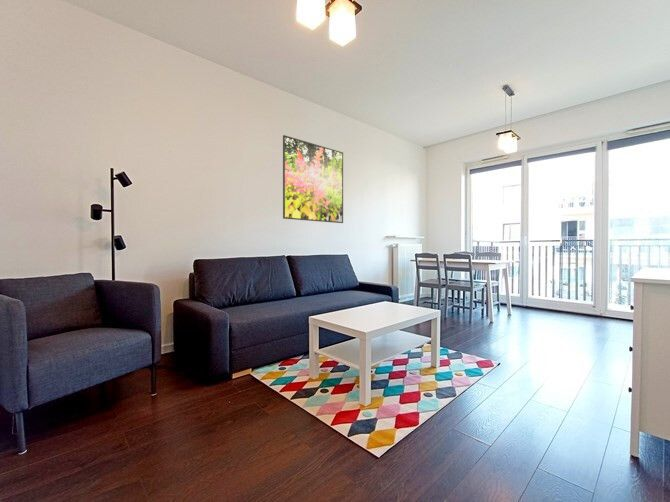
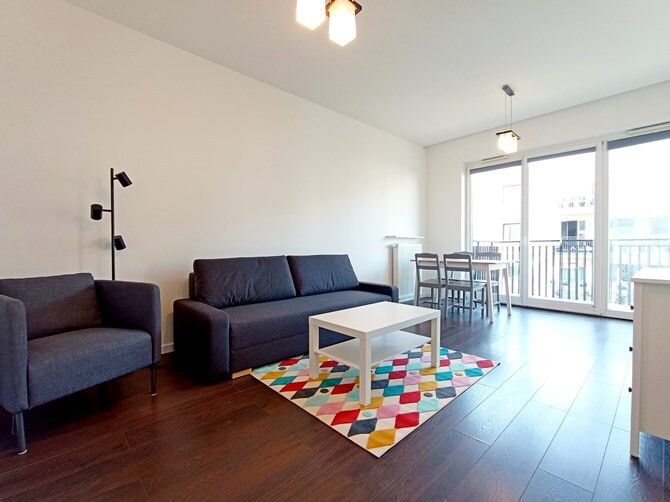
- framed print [282,134,344,224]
